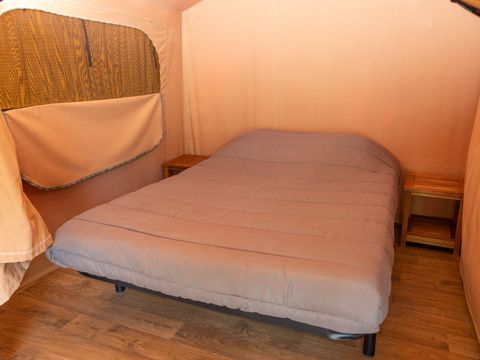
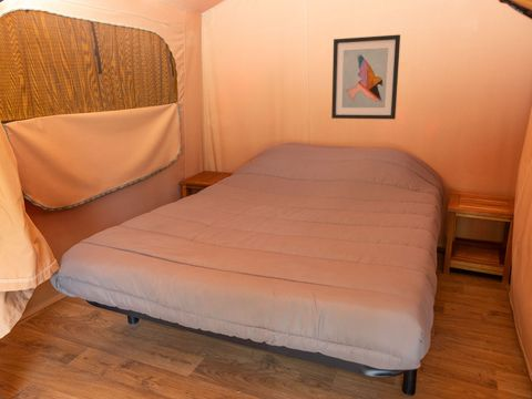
+ wall art [330,33,401,120]
